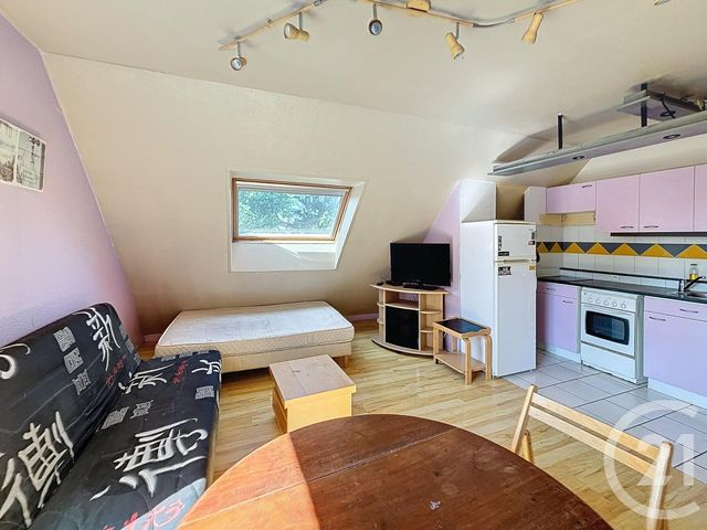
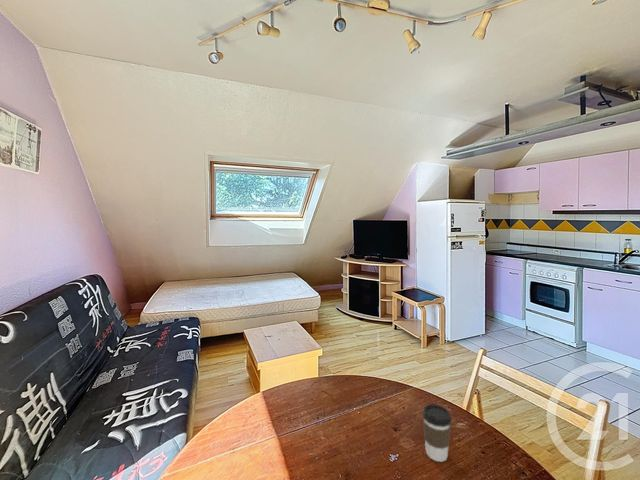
+ coffee cup [421,403,453,463]
